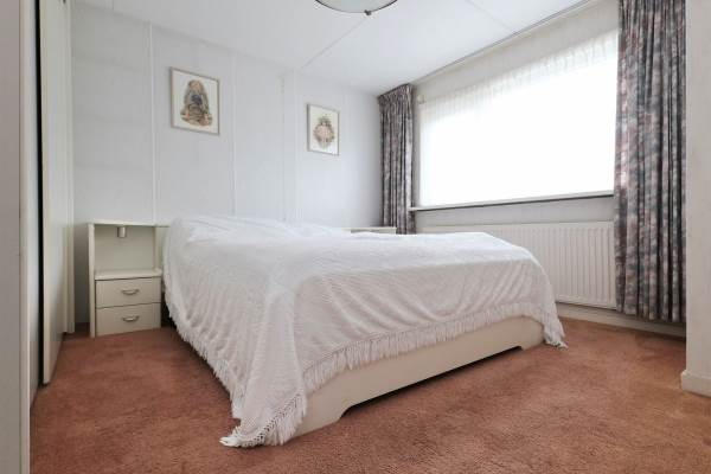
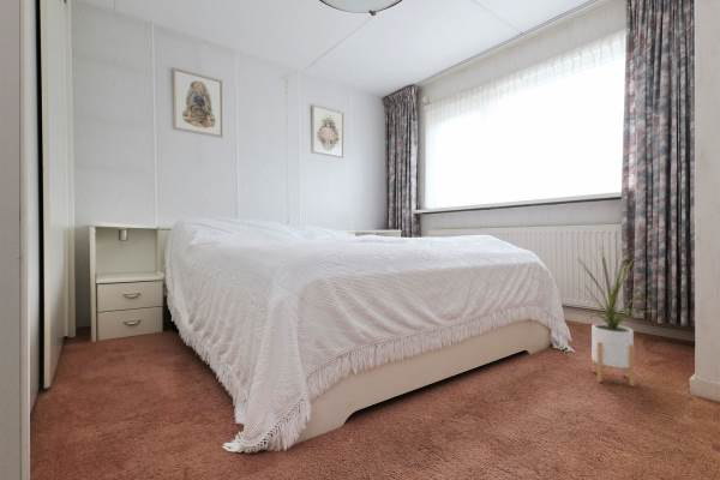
+ house plant [575,245,659,388]
